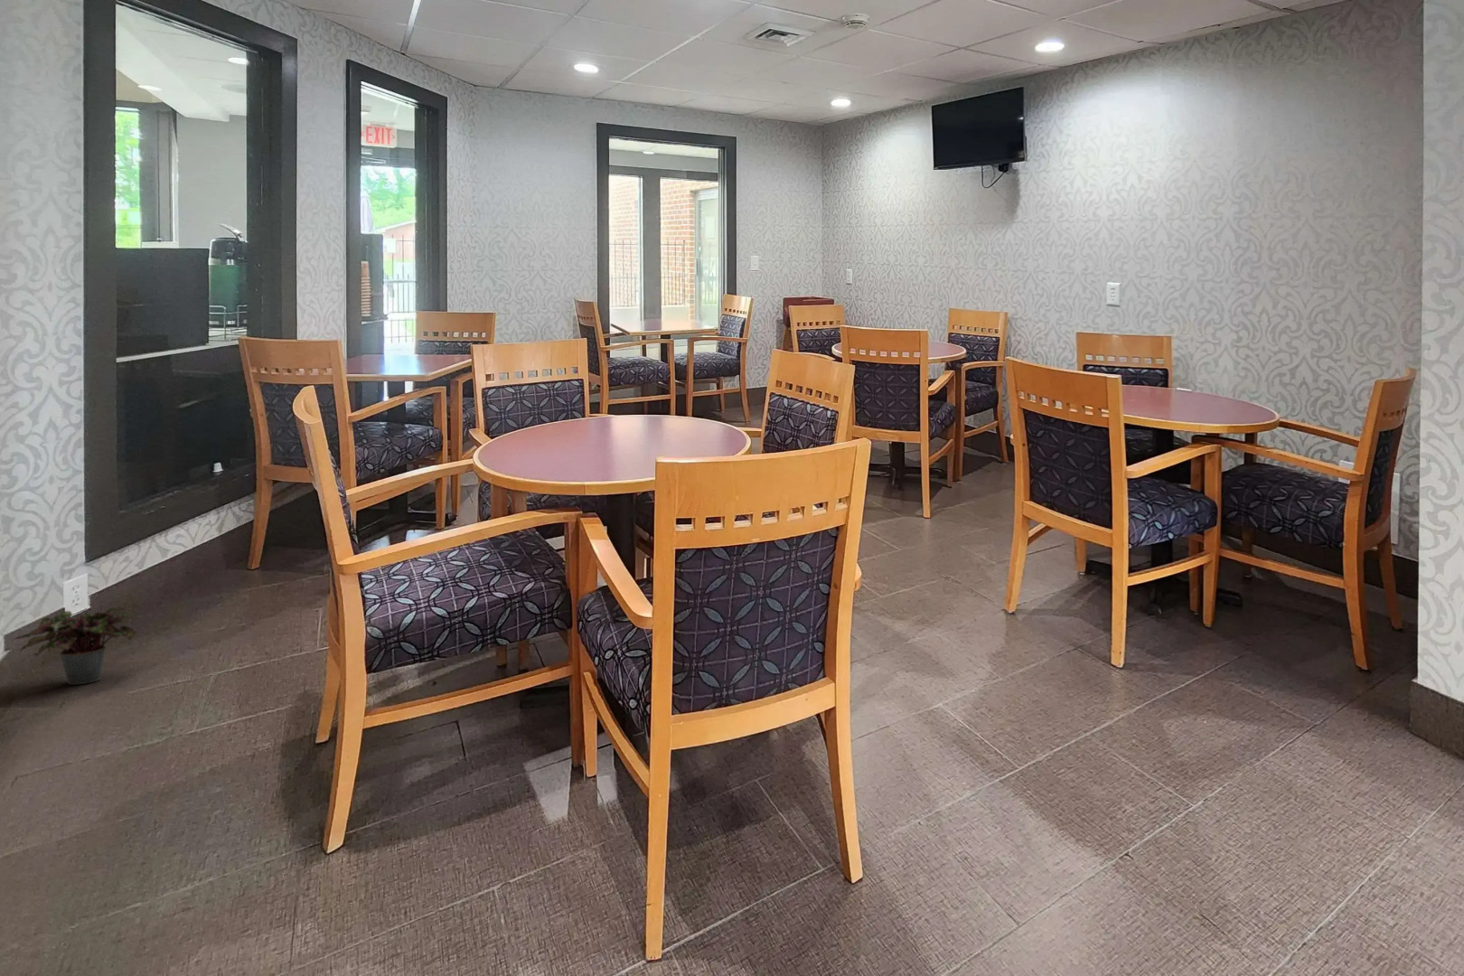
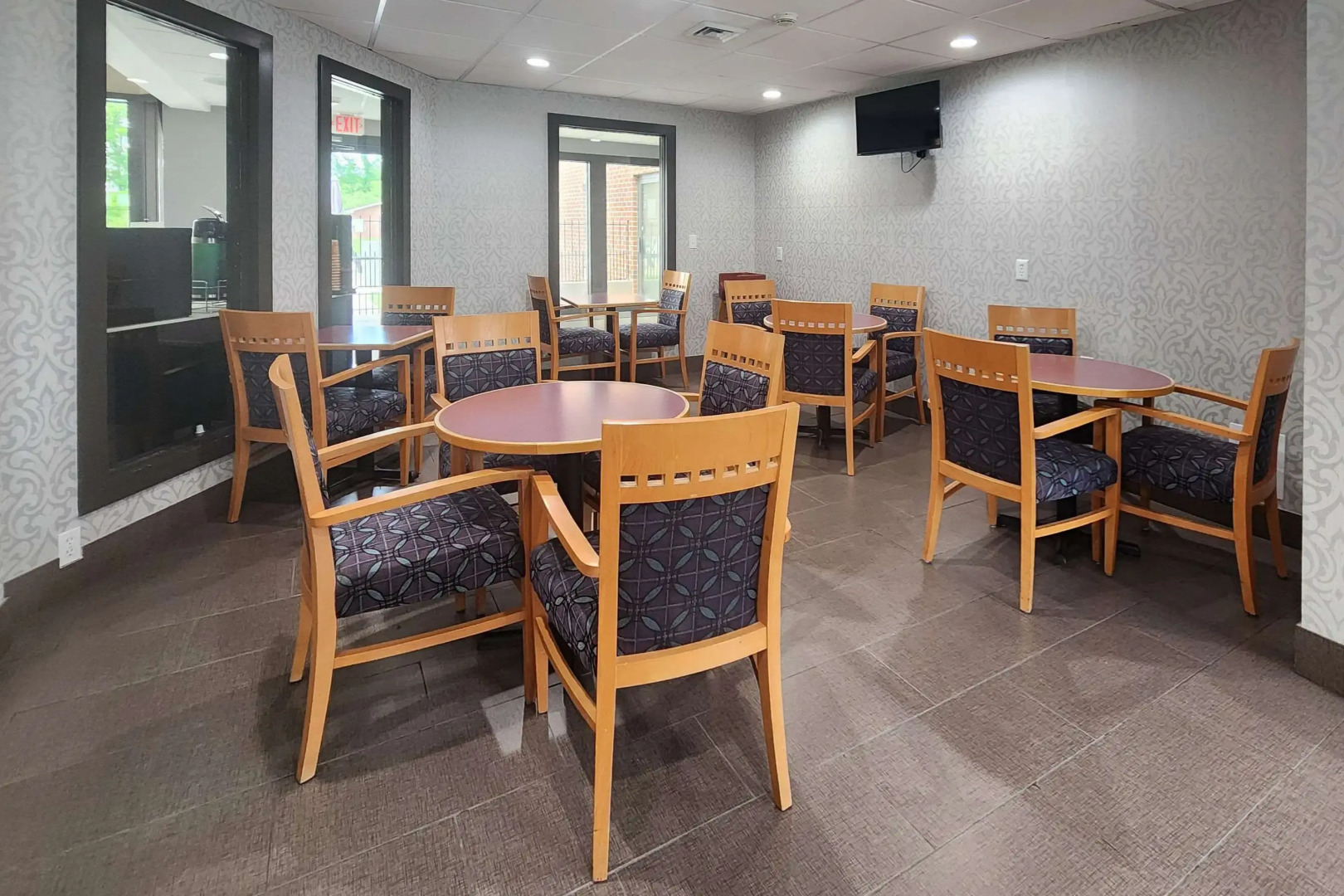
- potted plant [10,605,139,685]
